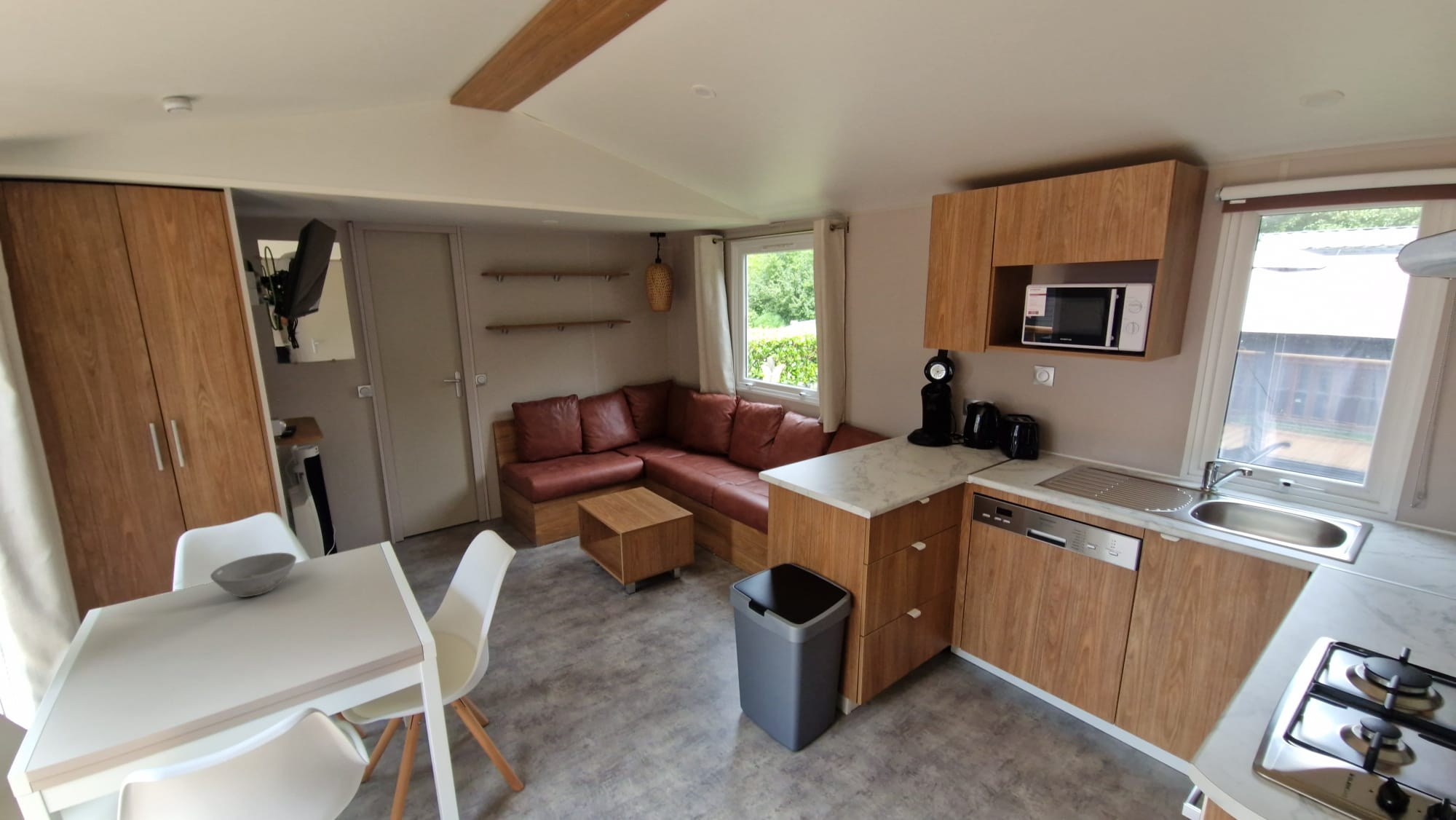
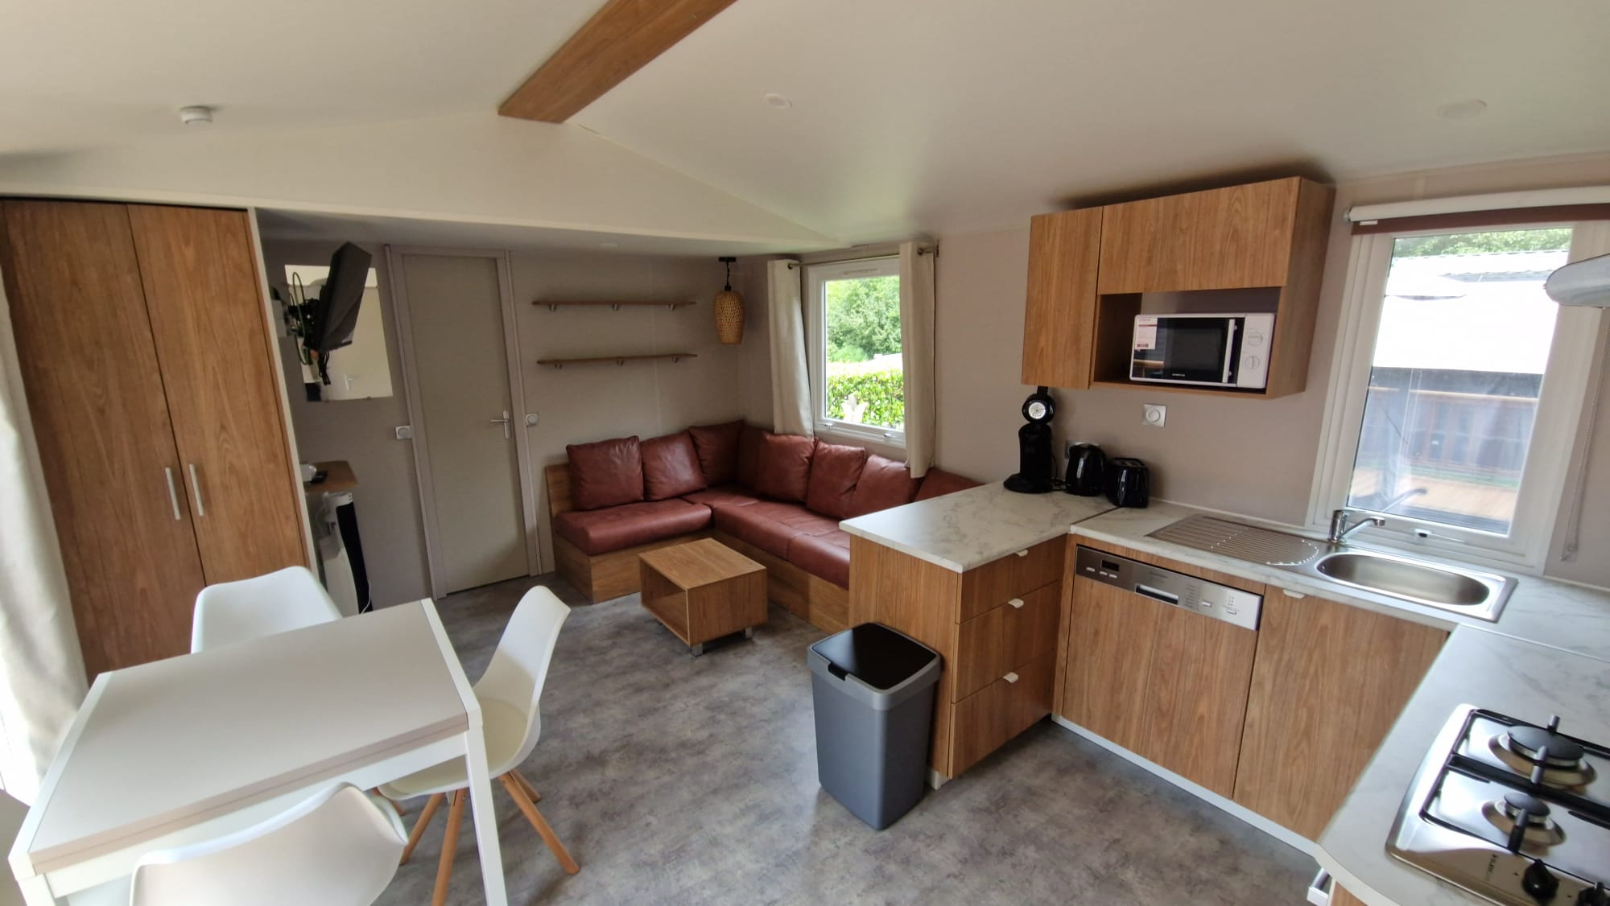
- bowl [210,552,297,598]
